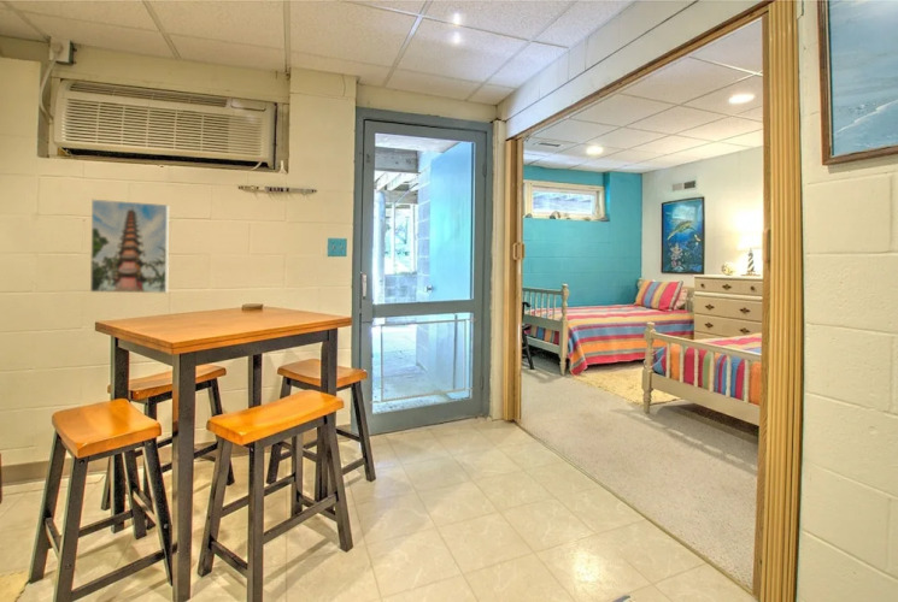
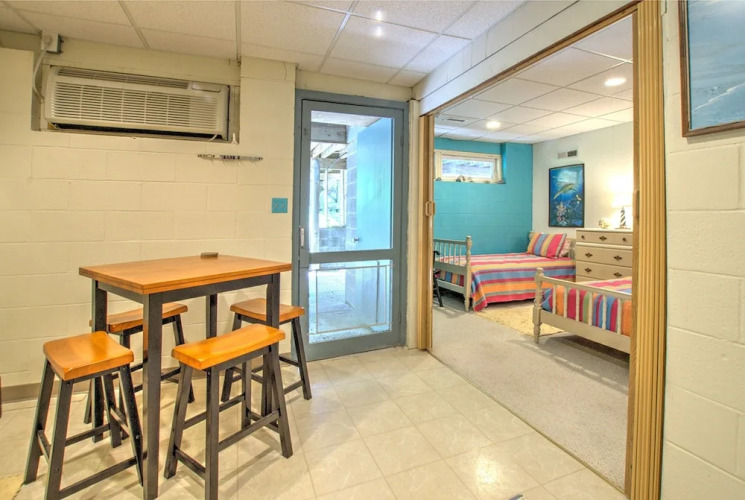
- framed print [89,199,170,294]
